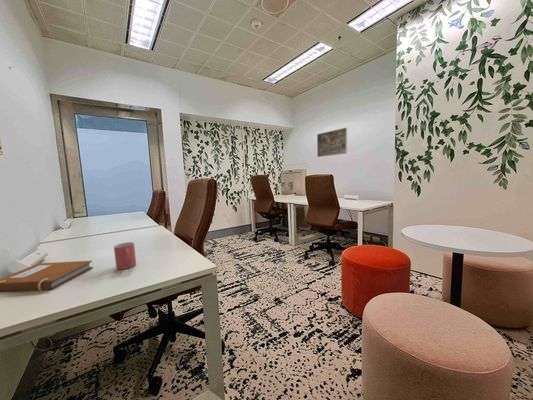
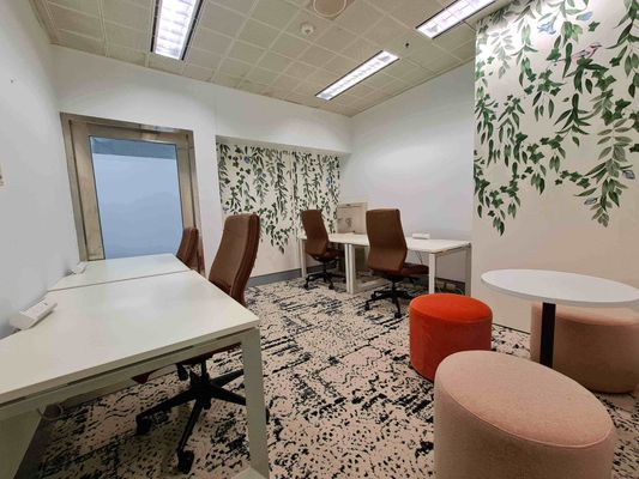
- mug [113,241,137,270]
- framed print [316,127,348,158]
- notebook [0,260,94,293]
